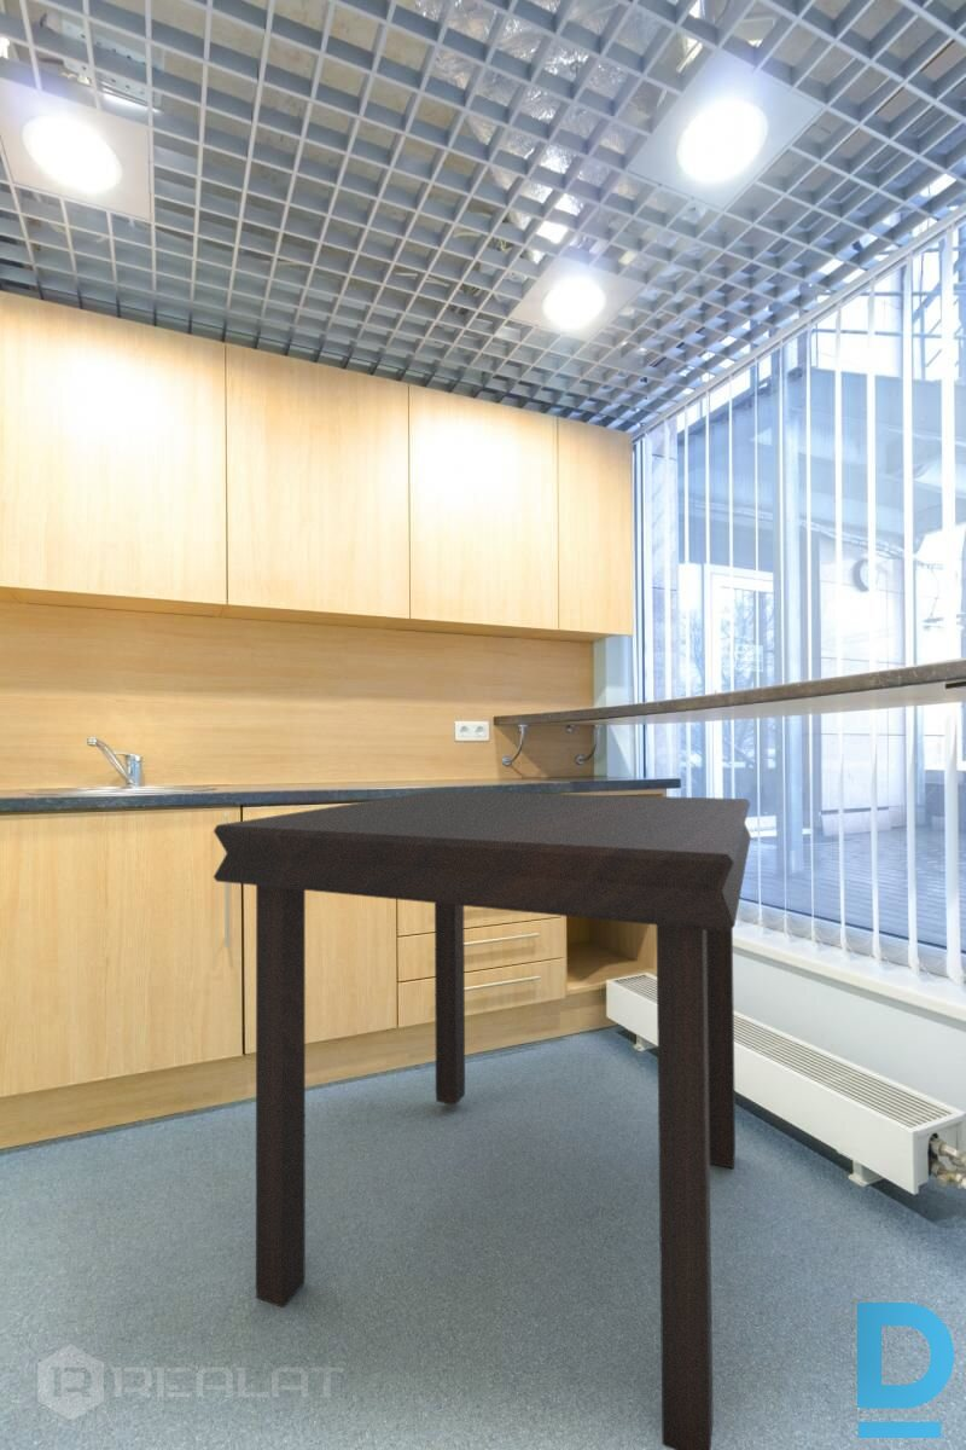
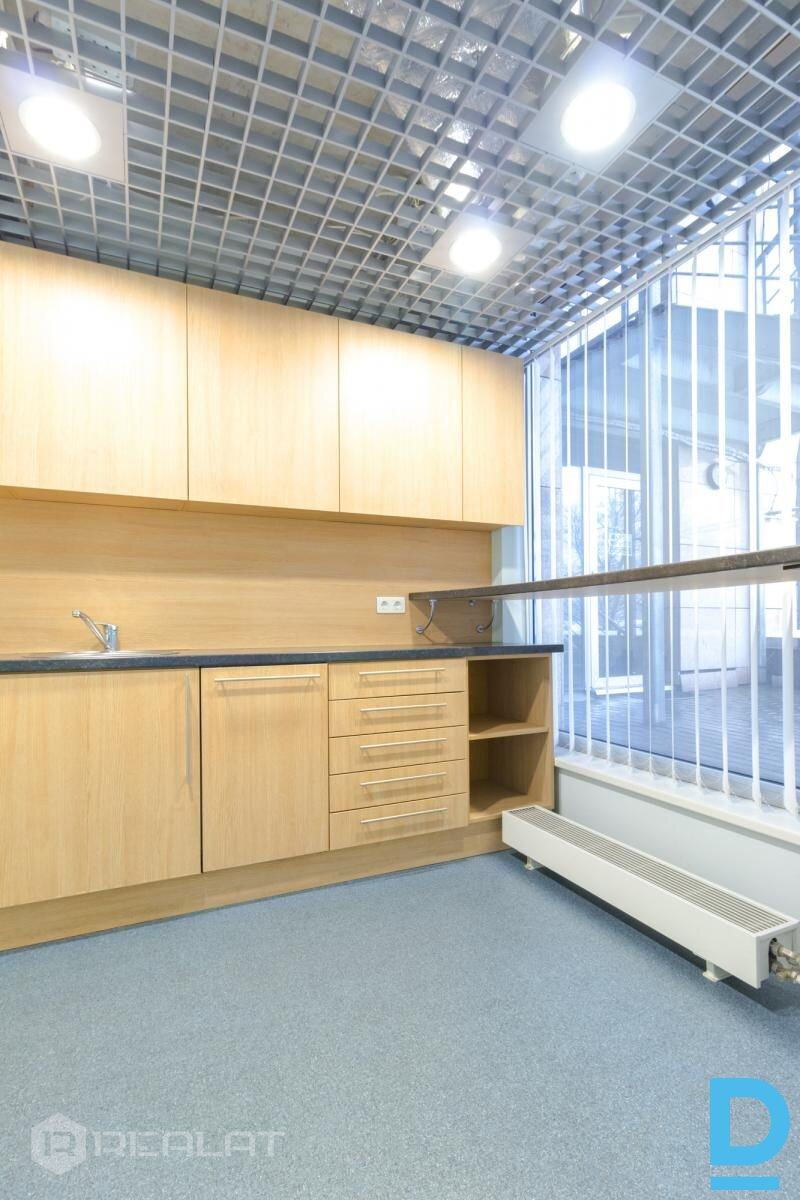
- dining table [213,789,752,1450]
